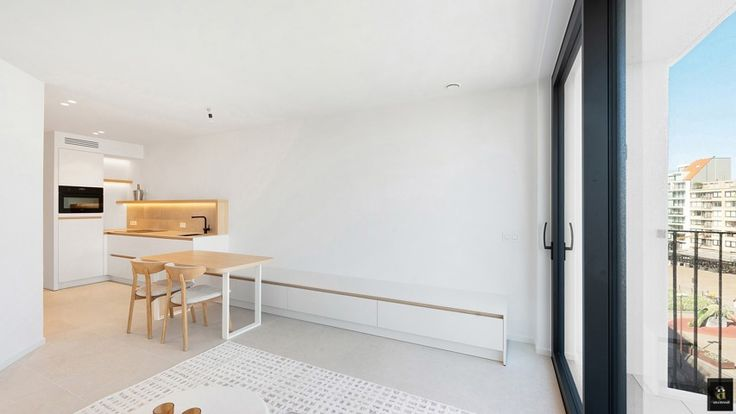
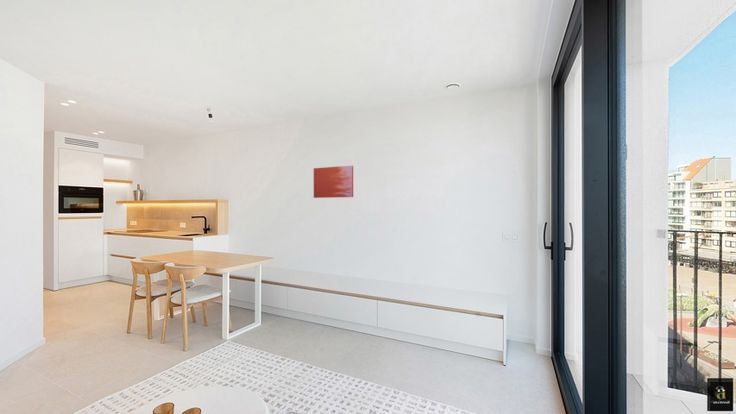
+ wall art [313,165,354,199]
